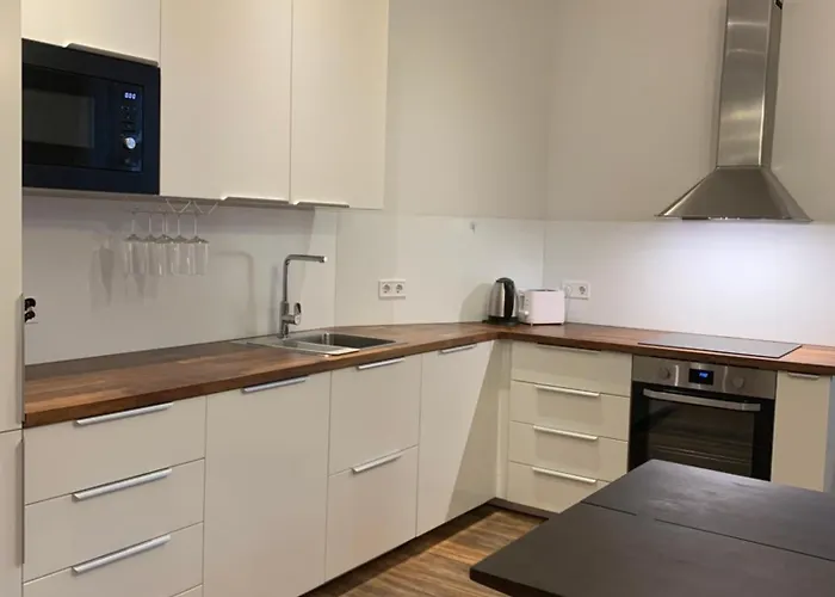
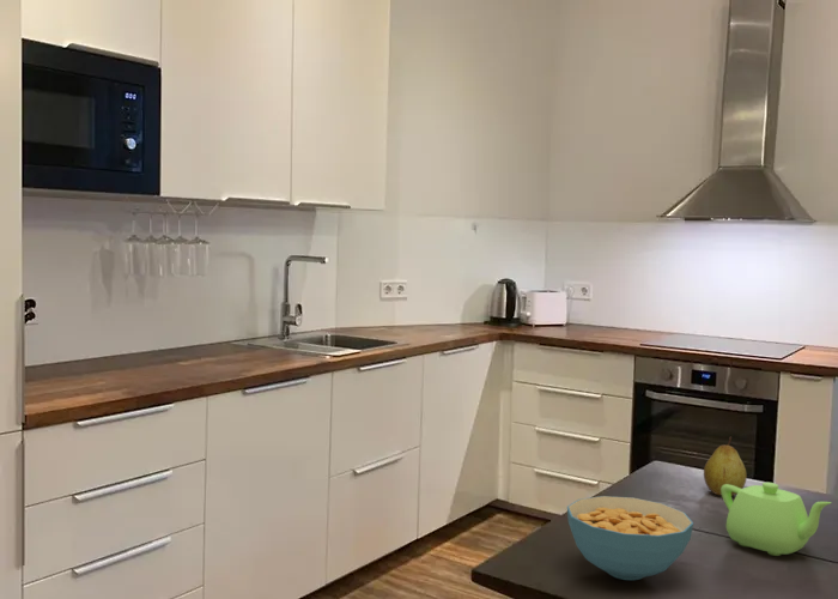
+ teapot [721,482,833,557]
+ cereal bowl [566,495,694,581]
+ fruit [703,436,748,497]
